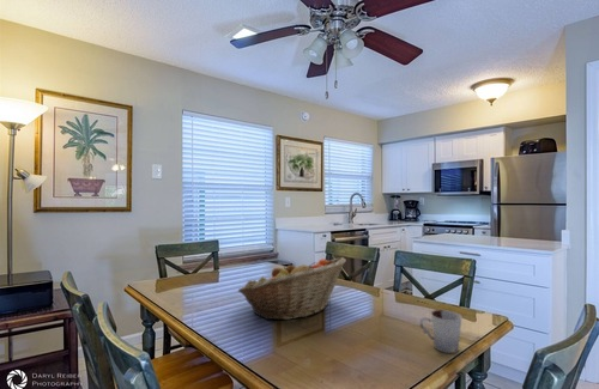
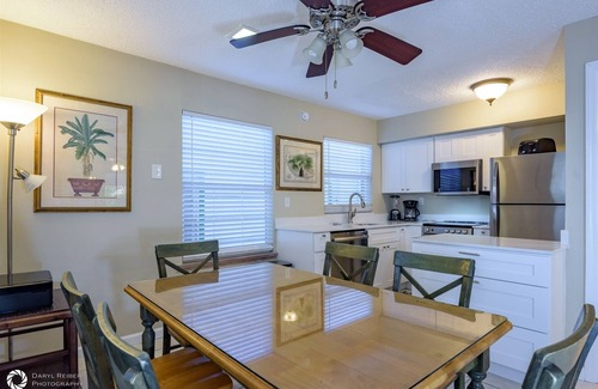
- fruit basket [237,256,347,321]
- cup [419,309,462,354]
